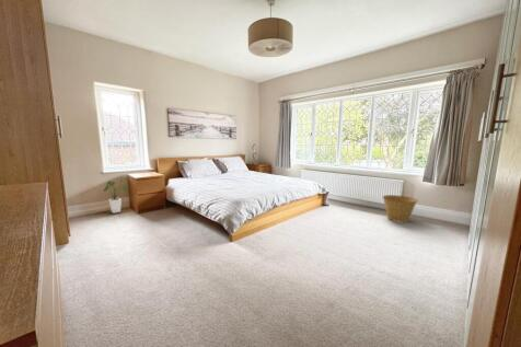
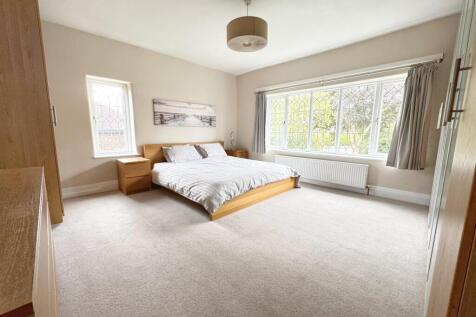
- basket [382,194,419,223]
- house plant [102,178,128,215]
